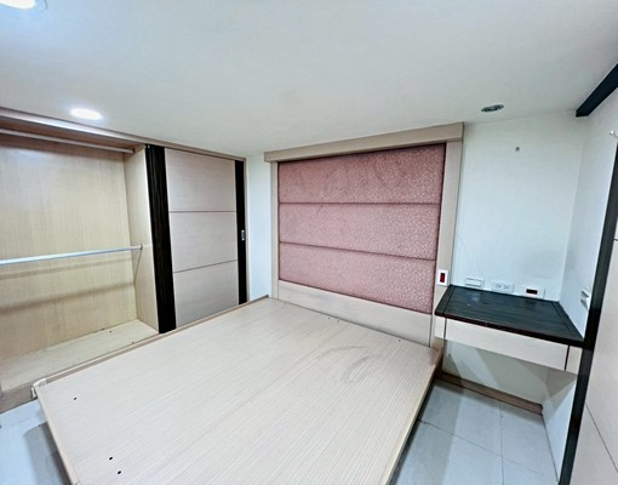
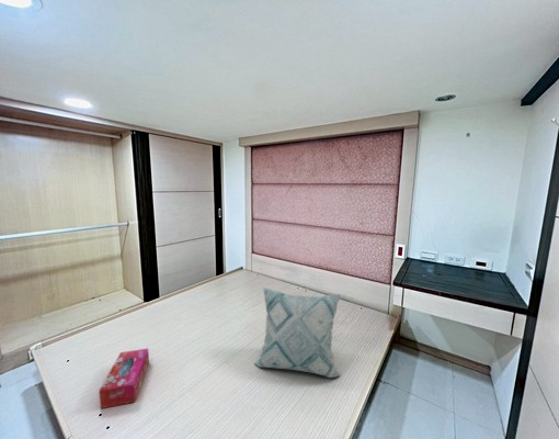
+ tissue box [98,347,150,409]
+ decorative pillow [253,286,342,379]
